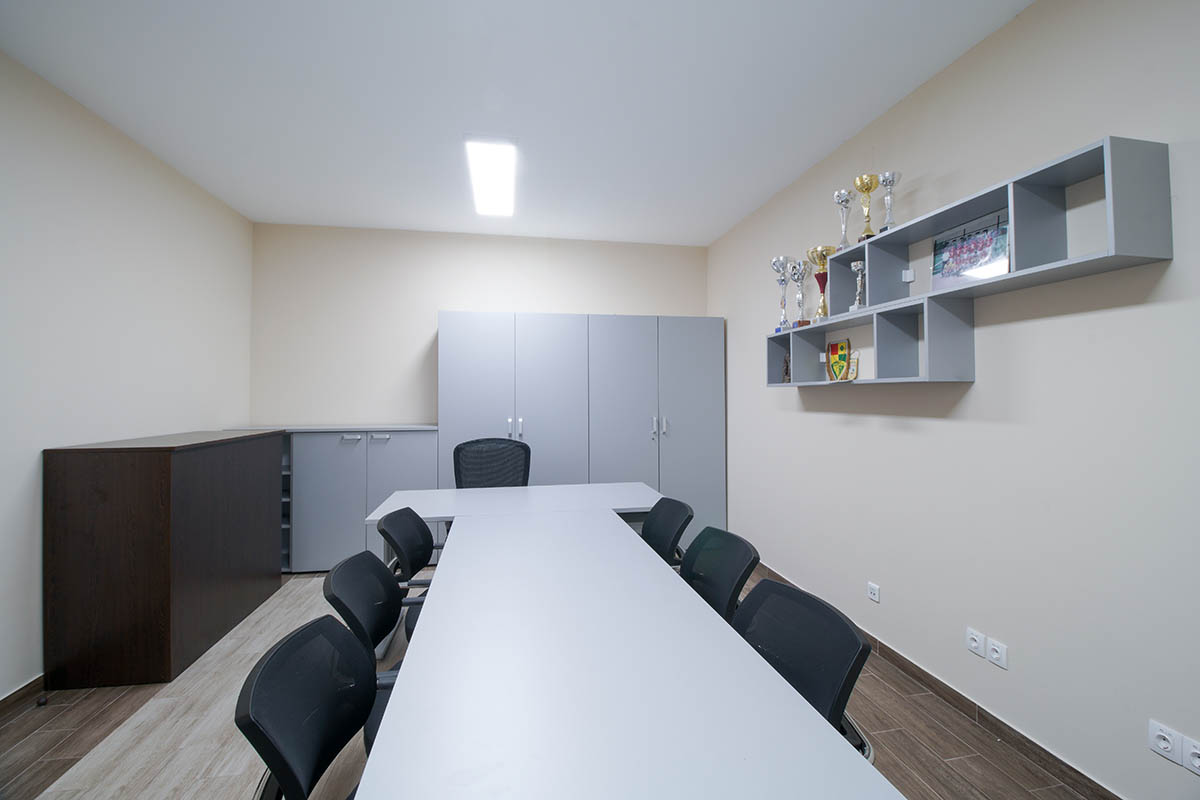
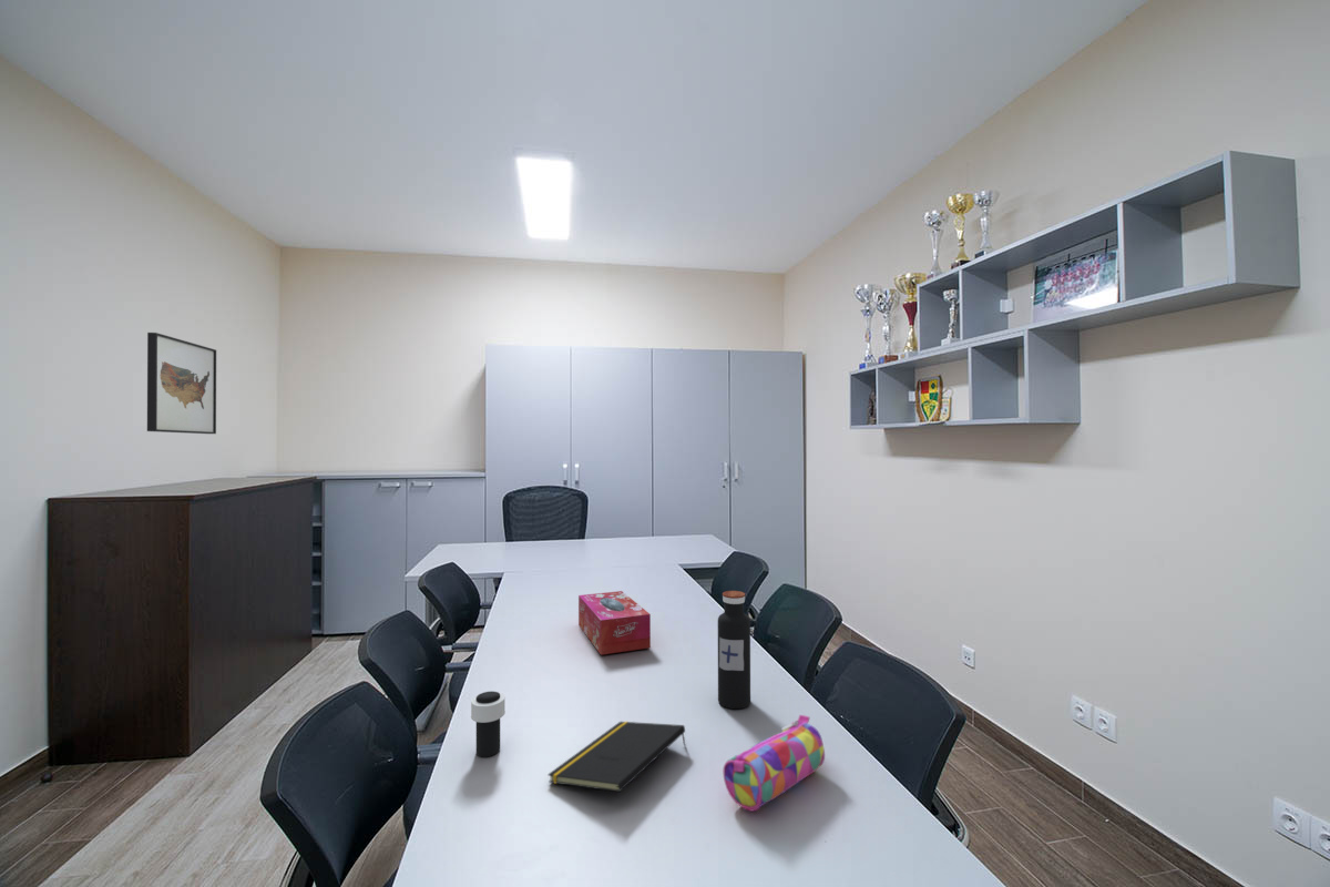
+ tissue box [577,590,652,655]
+ pencil case [723,714,826,813]
+ water bottle [717,590,751,710]
+ cup [470,691,507,758]
+ notepad [546,721,687,793]
+ wall art [146,332,217,435]
